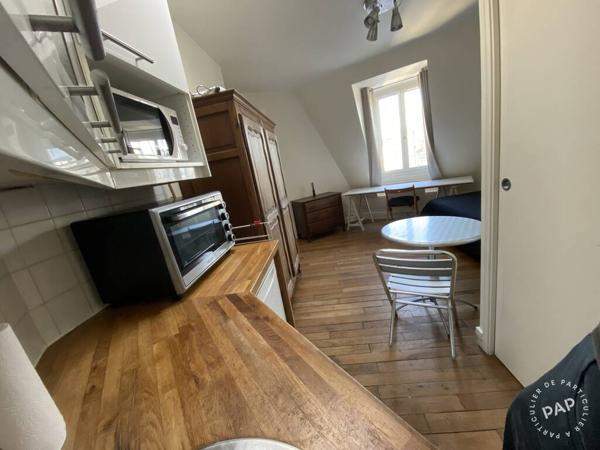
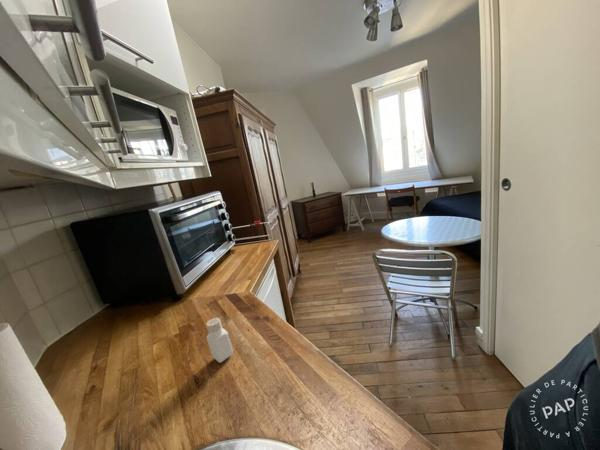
+ pepper shaker [205,317,234,364]
